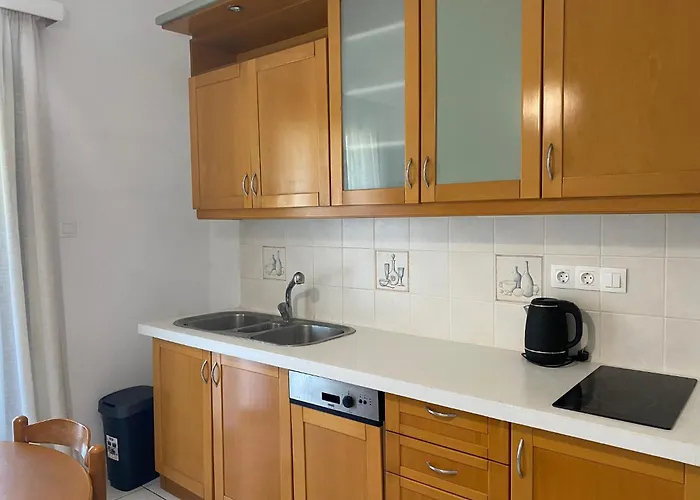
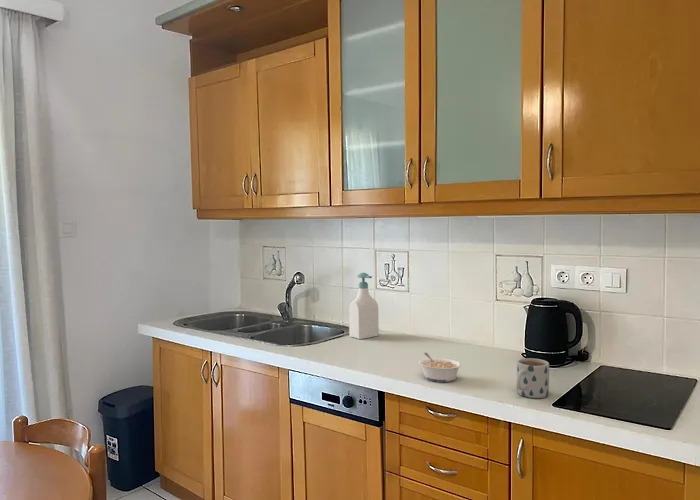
+ soap bottle [348,272,380,340]
+ mug [515,357,550,399]
+ legume [417,352,463,383]
